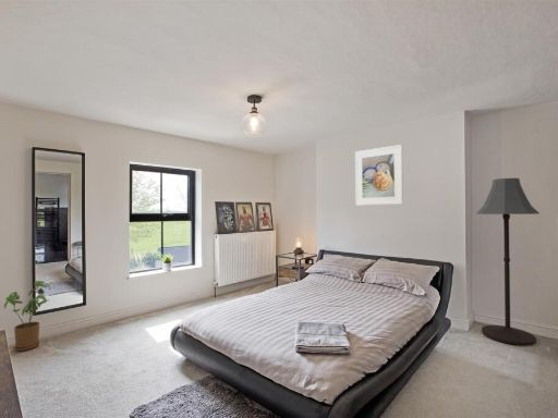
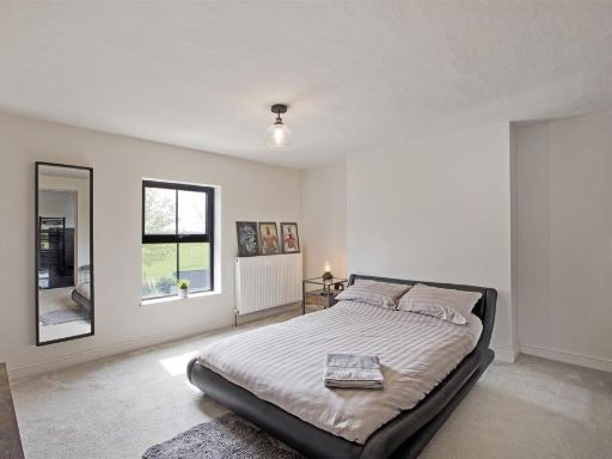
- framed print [354,144,404,206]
- house plant [3,280,51,352]
- floor lamp [476,177,541,346]
